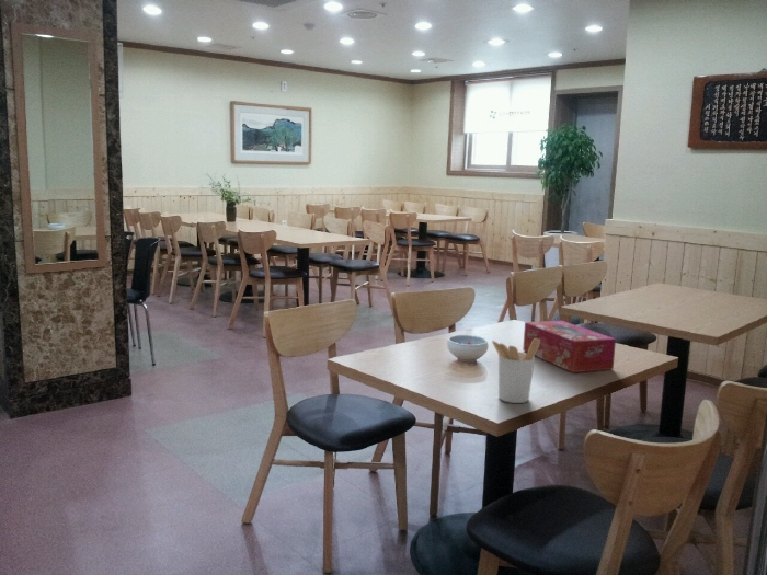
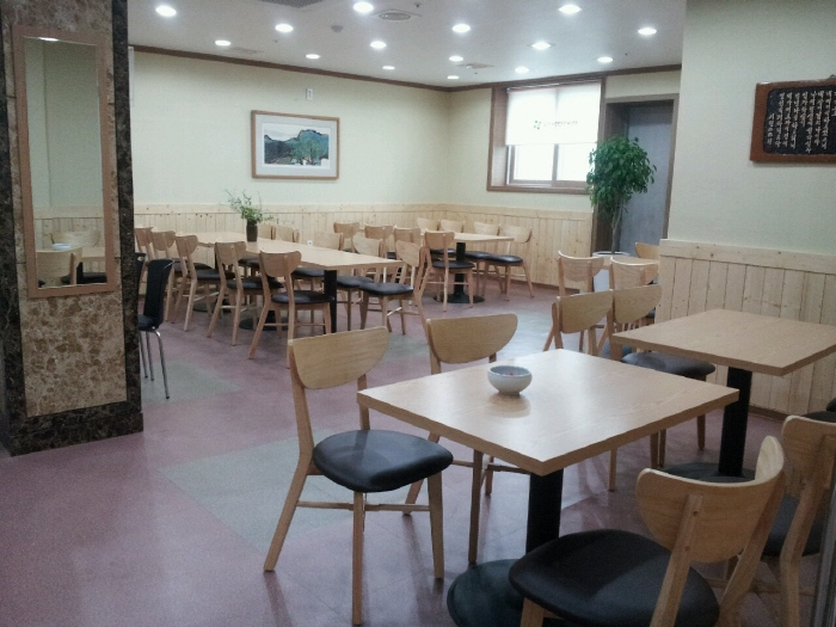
- tissue box [522,320,617,373]
- utensil holder [491,338,540,404]
